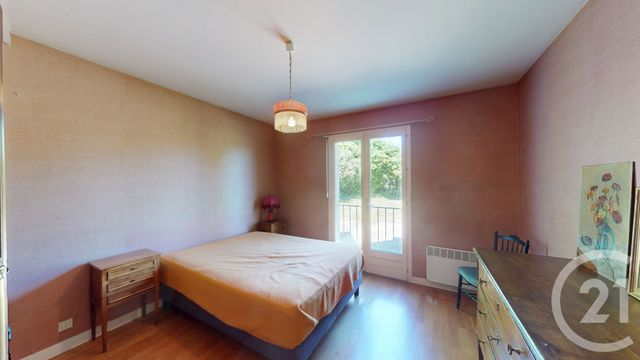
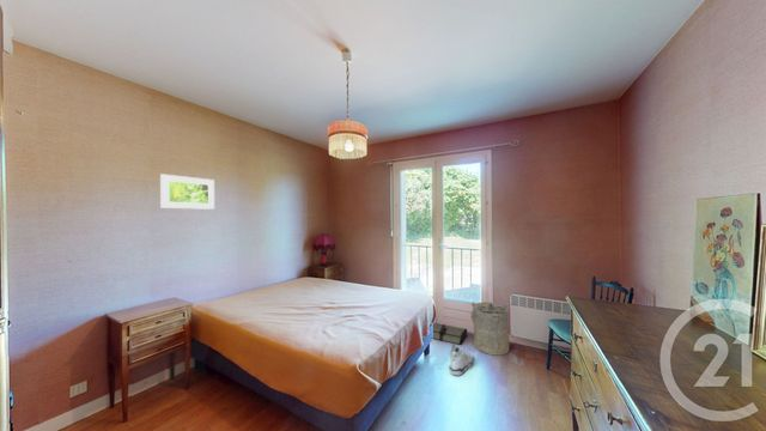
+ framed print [159,172,215,211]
+ tool roll [432,322,468,346]
+ laundry hamper [469,301,510,357]
+ sneaker [448,344,474,377]
